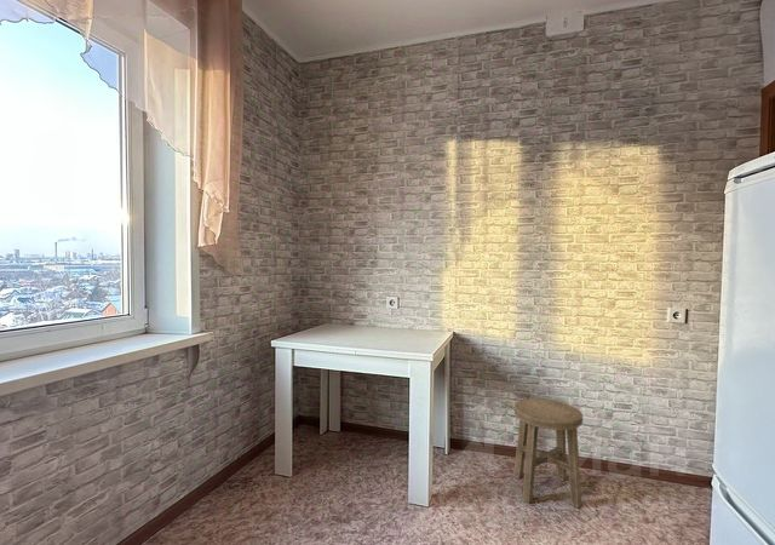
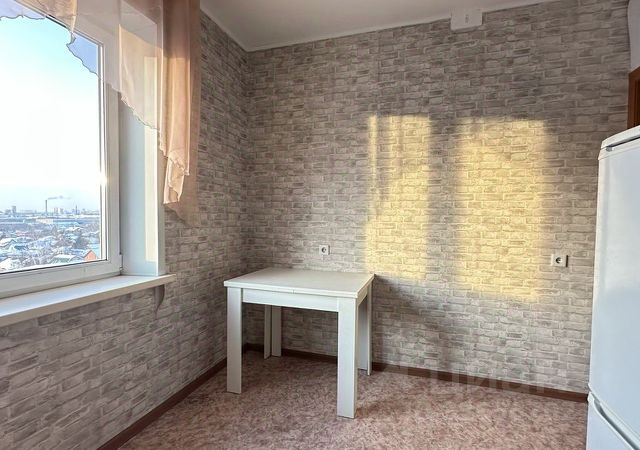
- stool [512,397,584,509]
